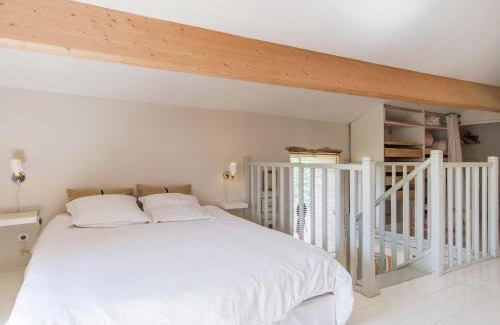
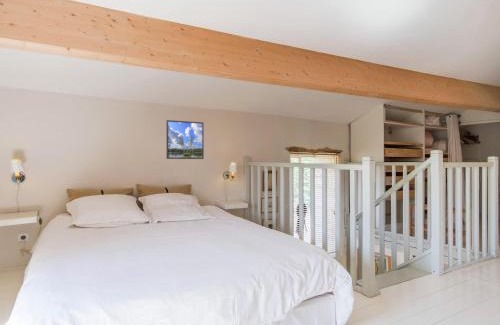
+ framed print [165,119,205,160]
